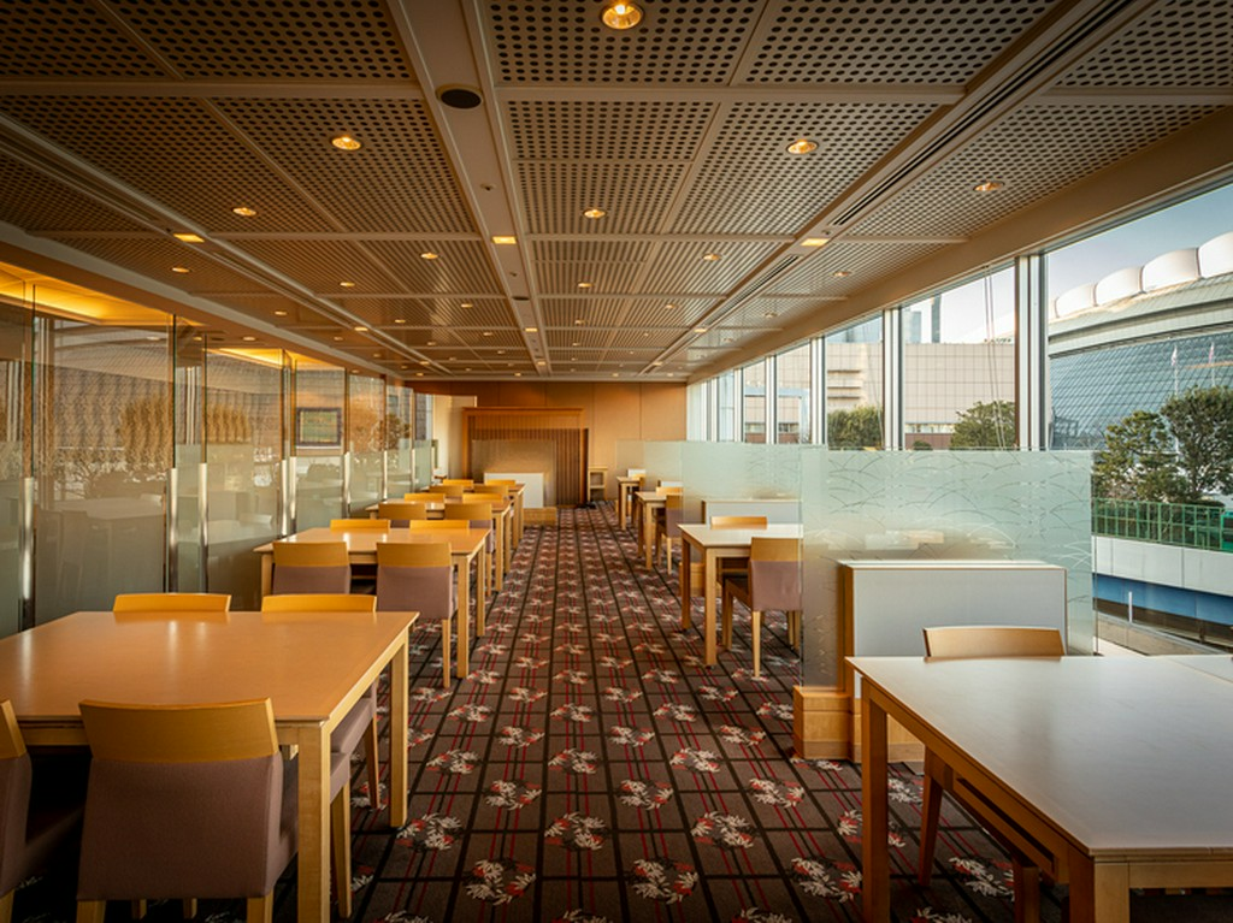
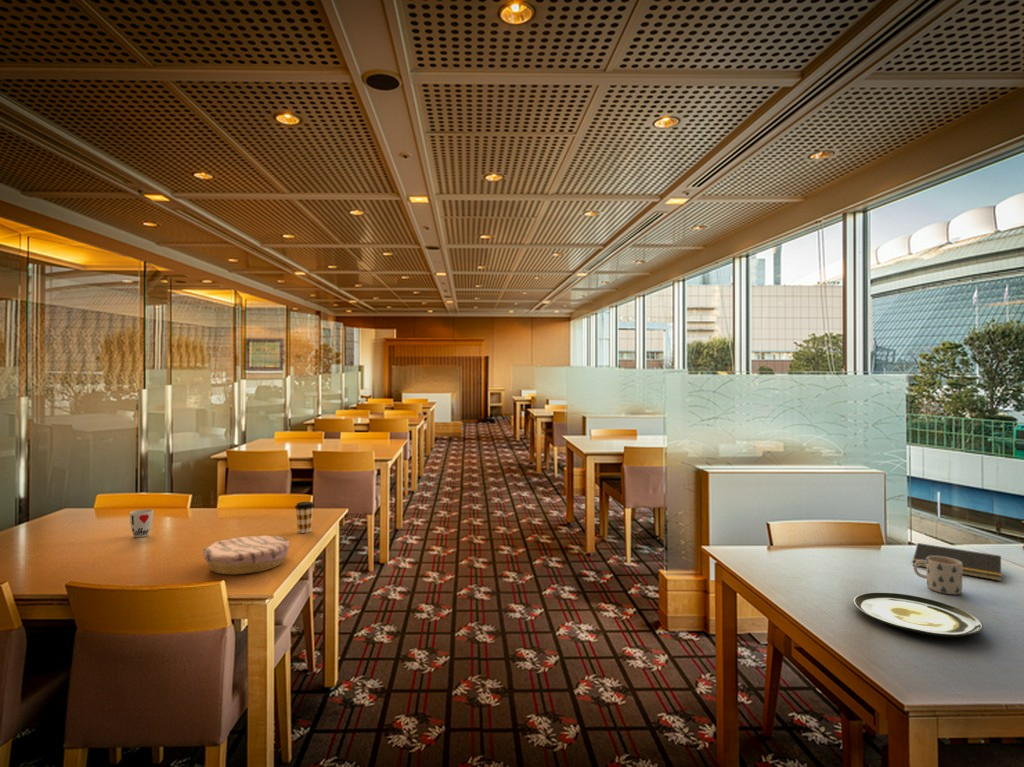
+ cup [129,508,154,538]
+ coffee cup [294,501,315,534]
+ plate [202,535,291,575]
+ notepad [912,542,1002,582]
+ plate [852,591,984,637]
+ mug [913,556,963,595]
